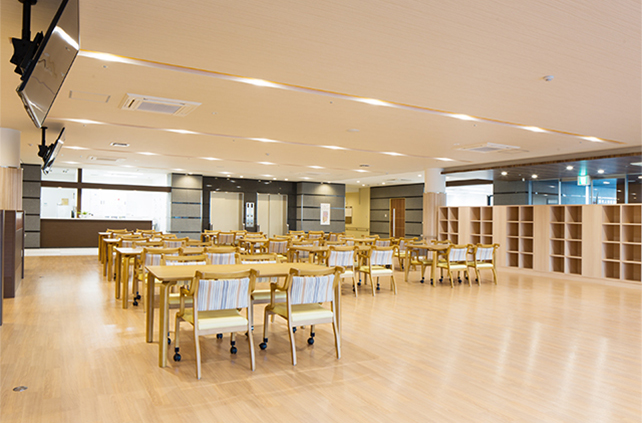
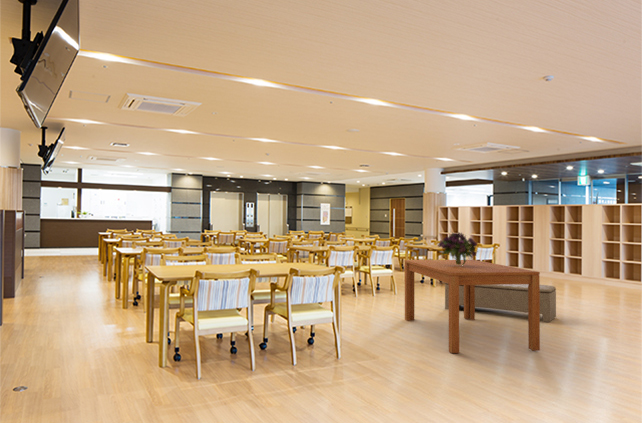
+ bouquet [437,231,479,266]
+ dining table [404,259,541,354]
+ bench [444,283,557,323]
